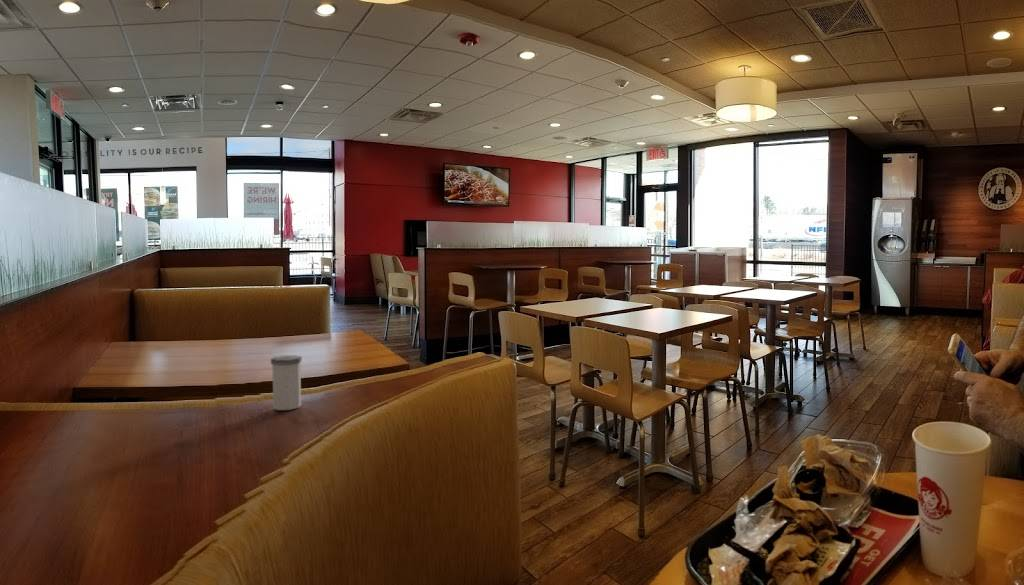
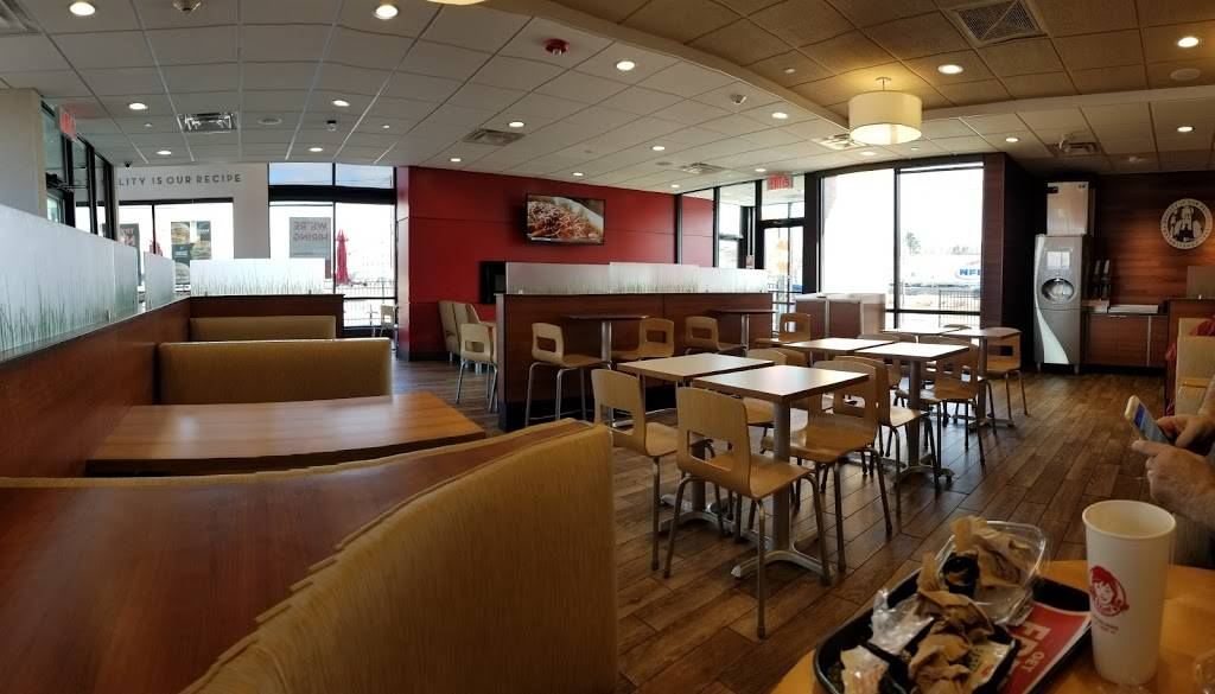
- salt shaker [270,354,303,411]
